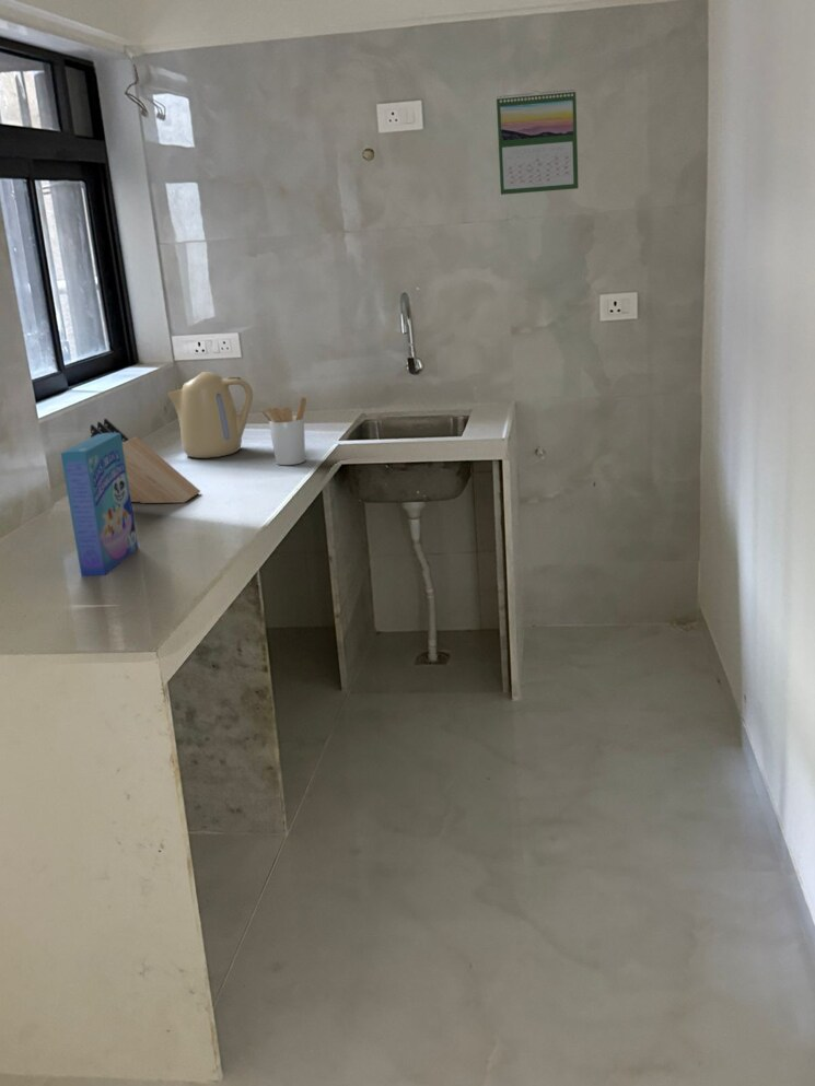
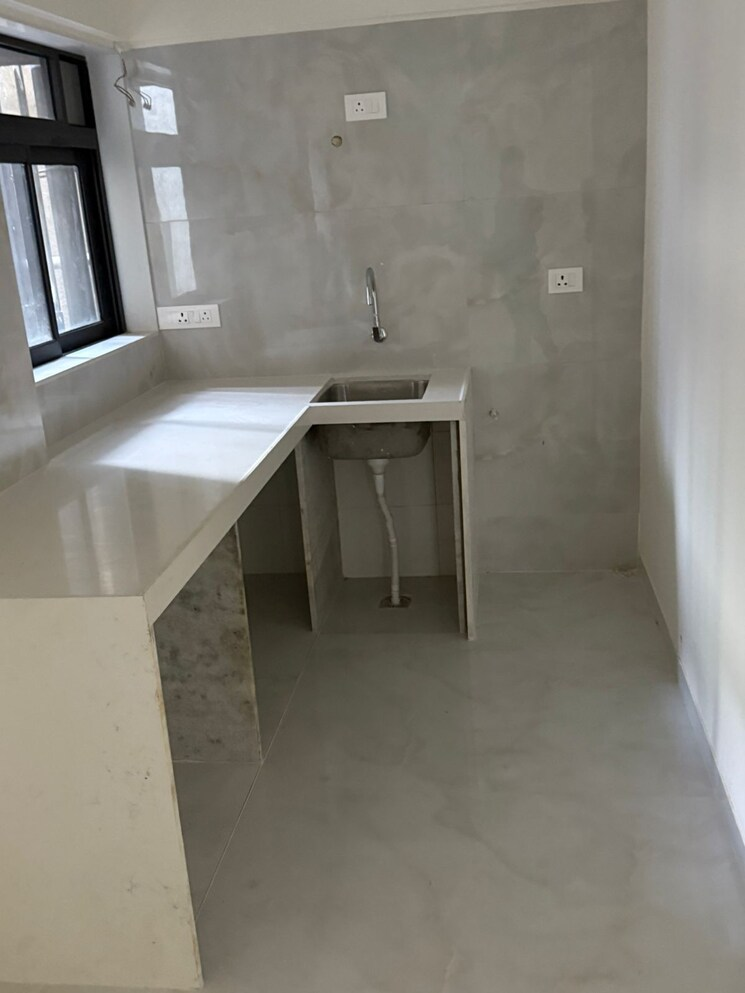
- calendar [496,89,580,196]
- cereal box [59,433,139,576]
- utensil holder [259,396,307,466]
- kettle [165,371,254,459]
- knife block [90,418,201,504]
